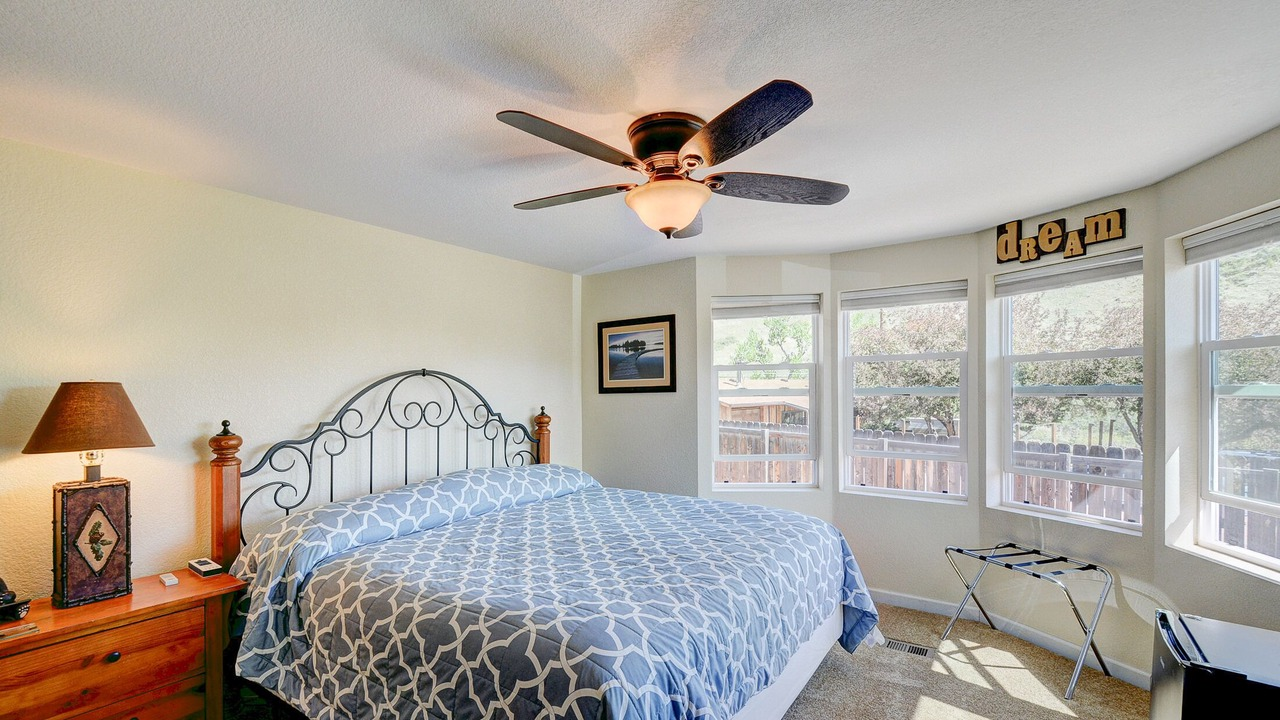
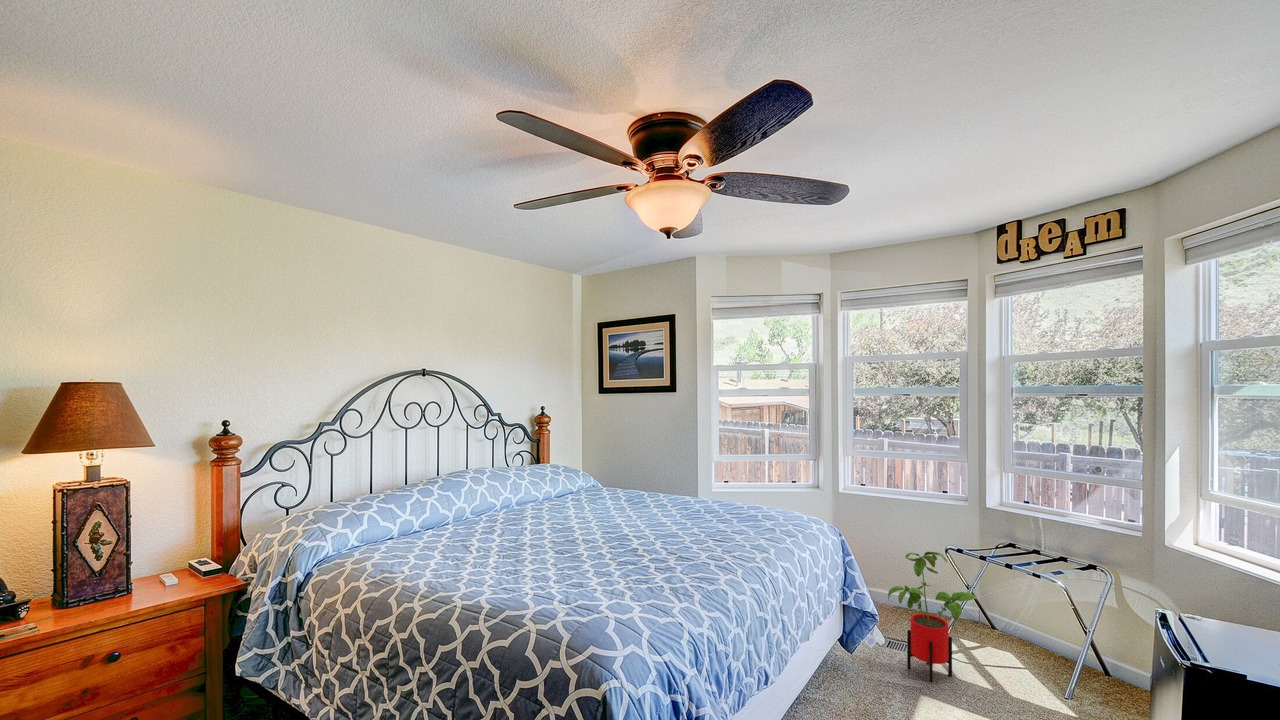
+ house plant [887,551,979,683]
